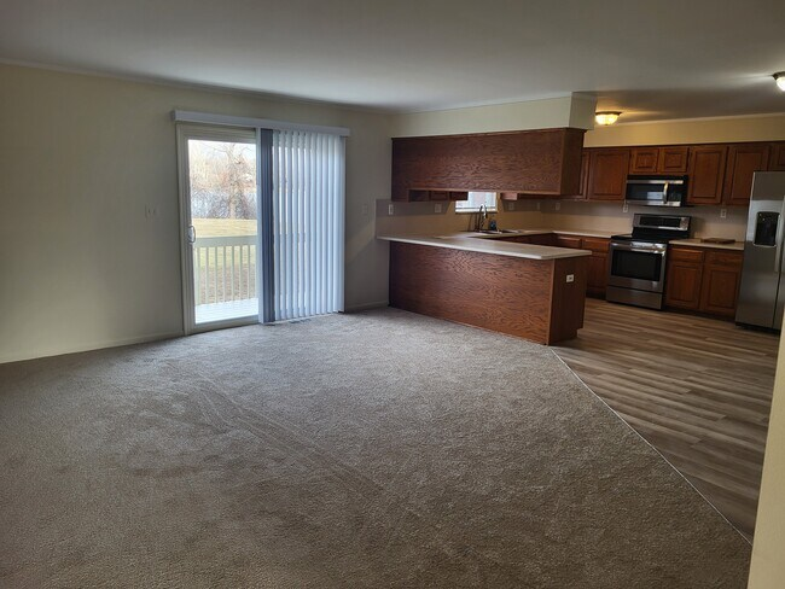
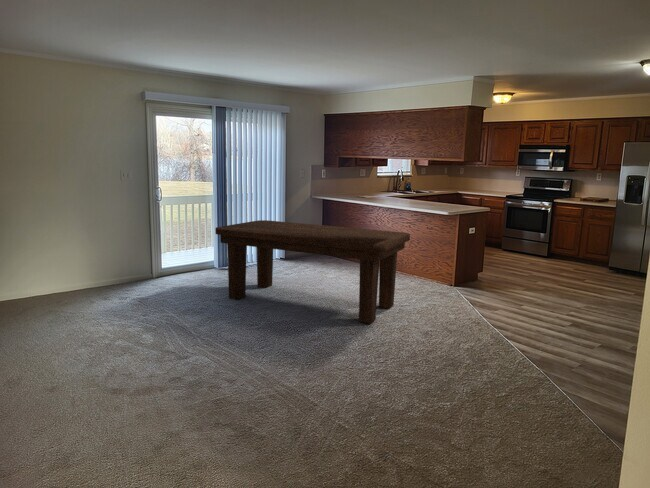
+ dining table [215,219,411,324]
